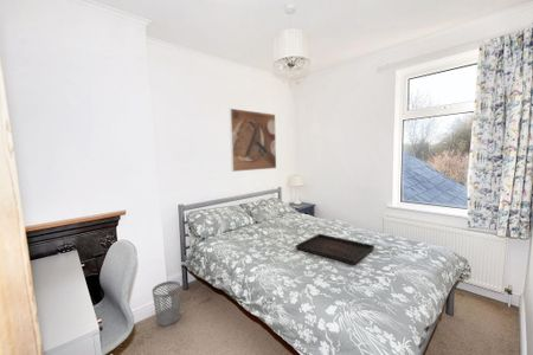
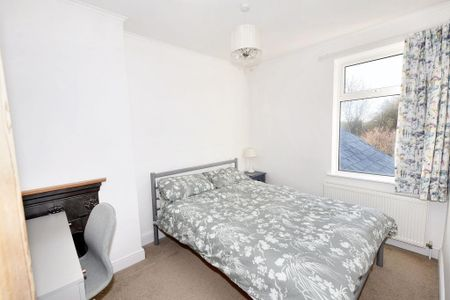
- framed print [229,108,277,173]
- serving tray [295,233,375,266]
- wastebasket [152,280,181,327]
